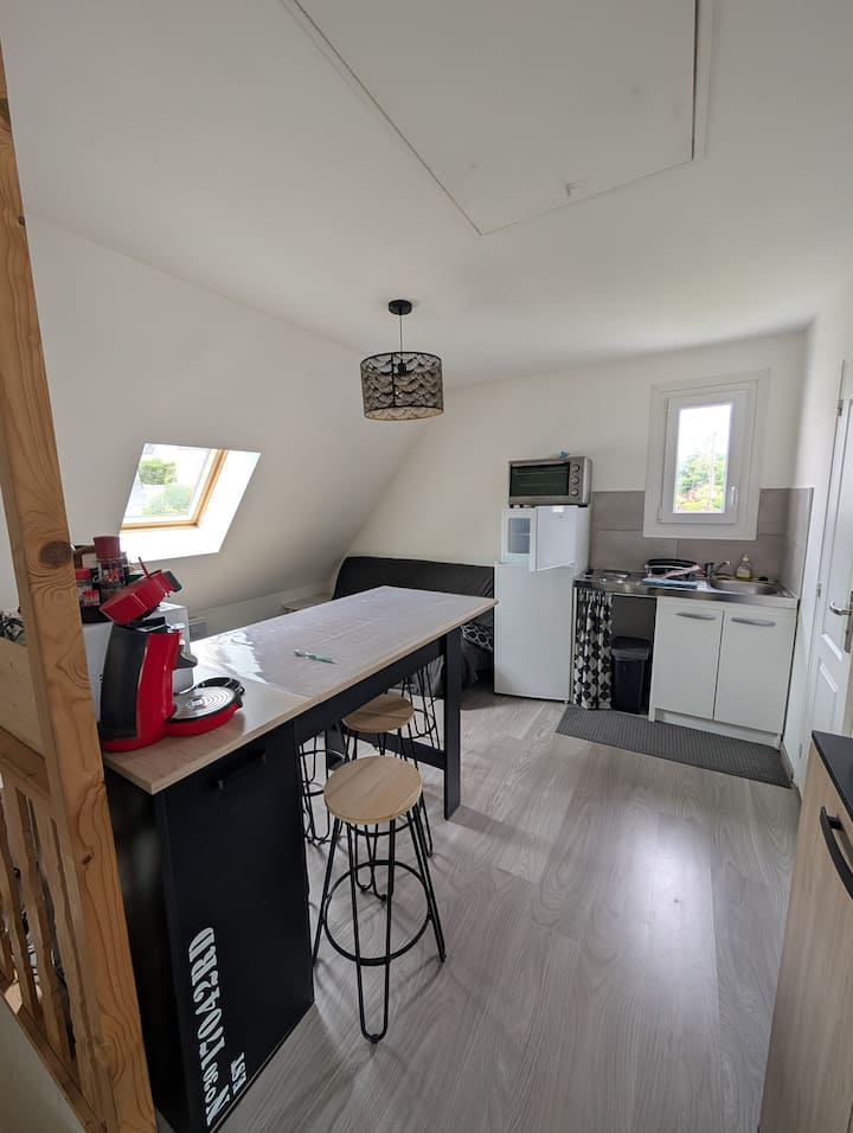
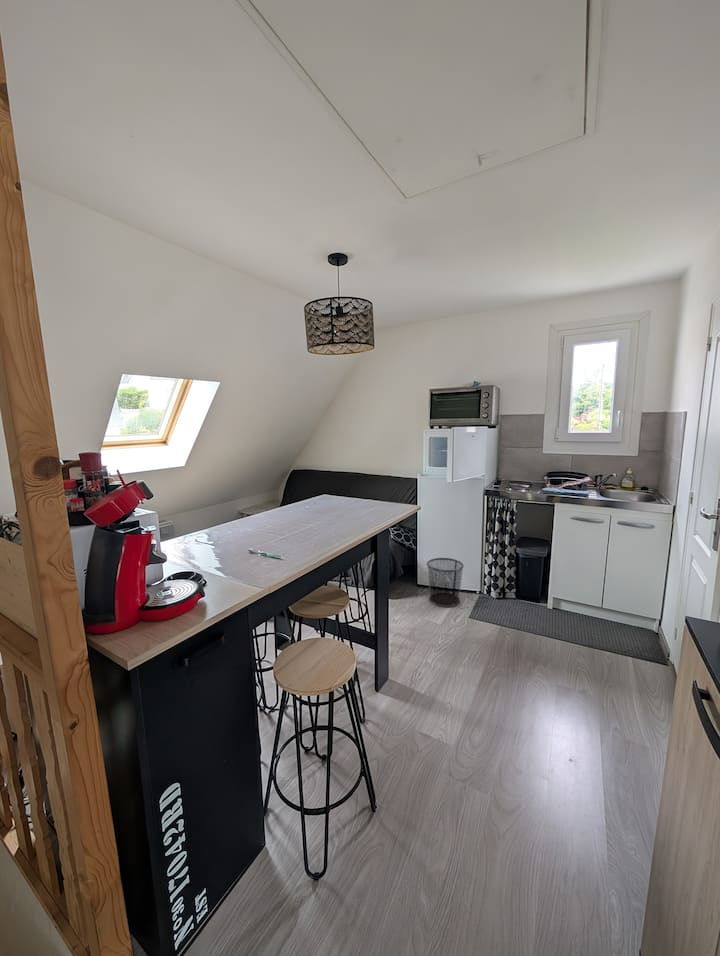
+ trash can [426,557,465,608]
